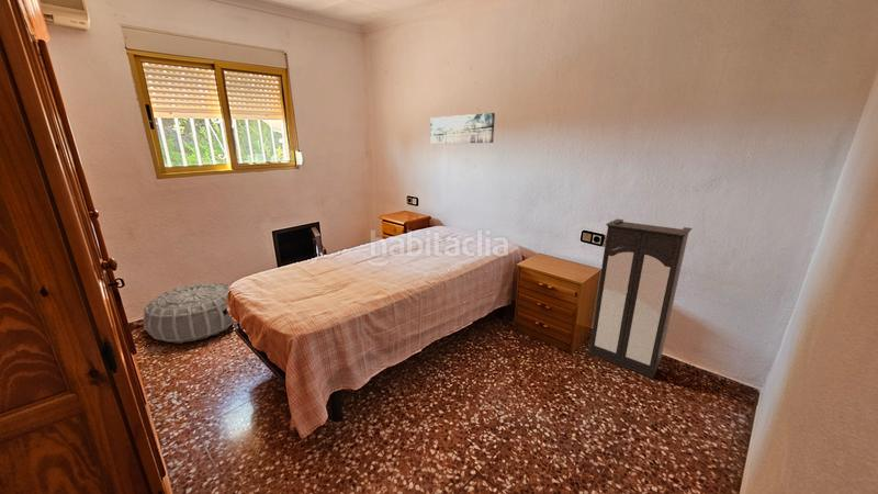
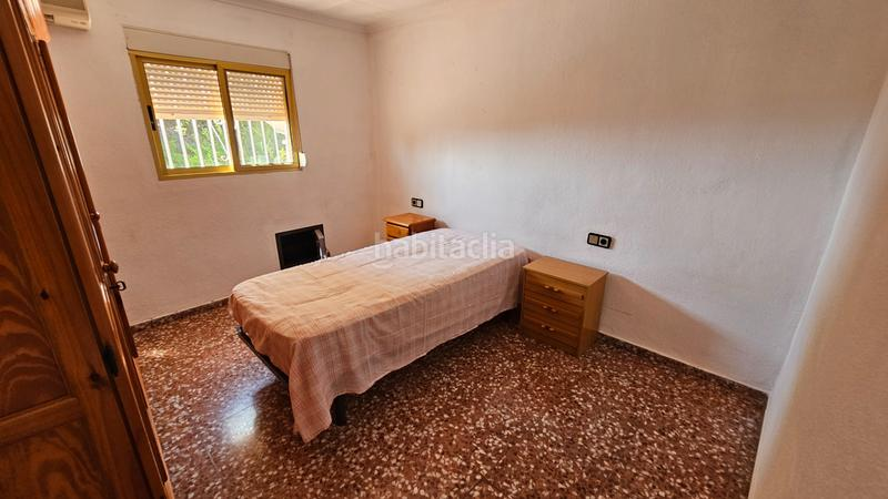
- cabinet [587,217,694,379]
- air purifier [142,281,235,344]
- wall art [429,112,496,145]
